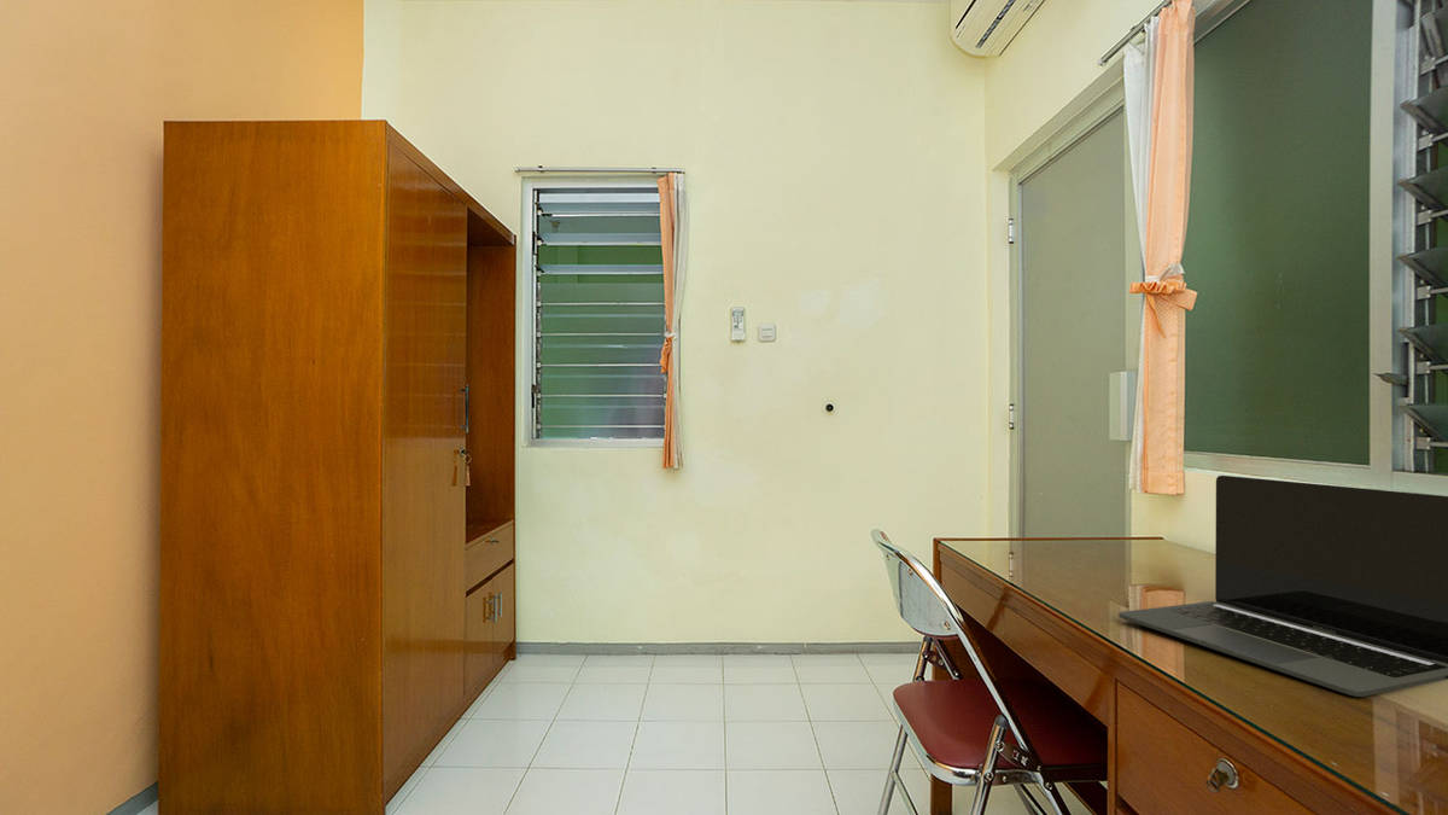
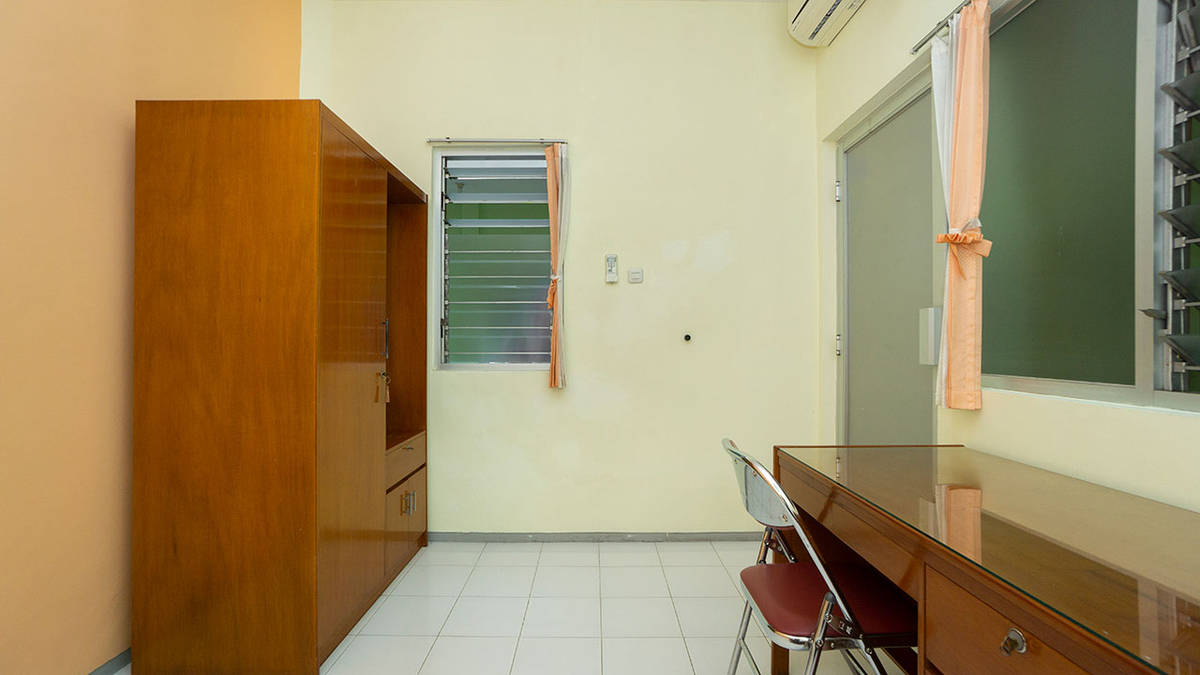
- laptop [1117,475,1448,698]
